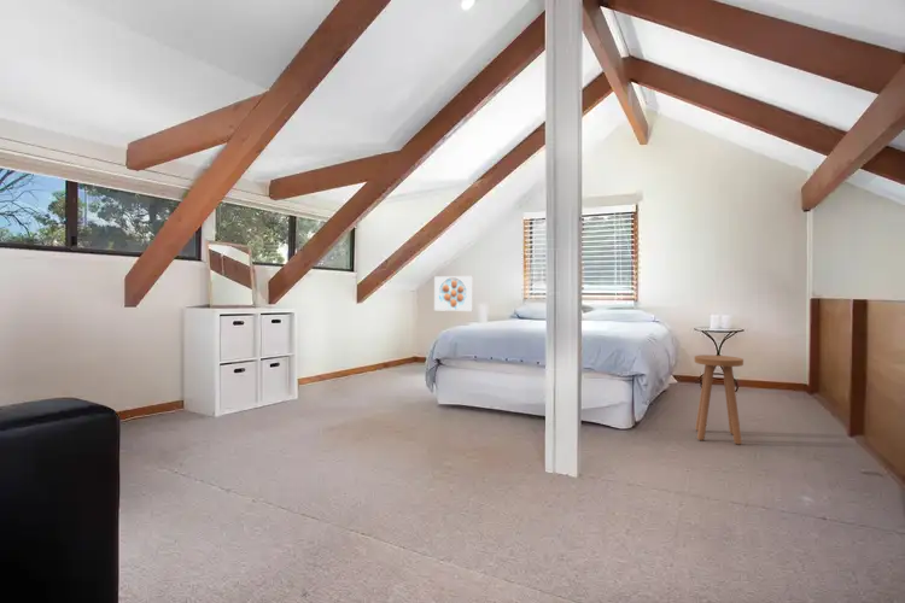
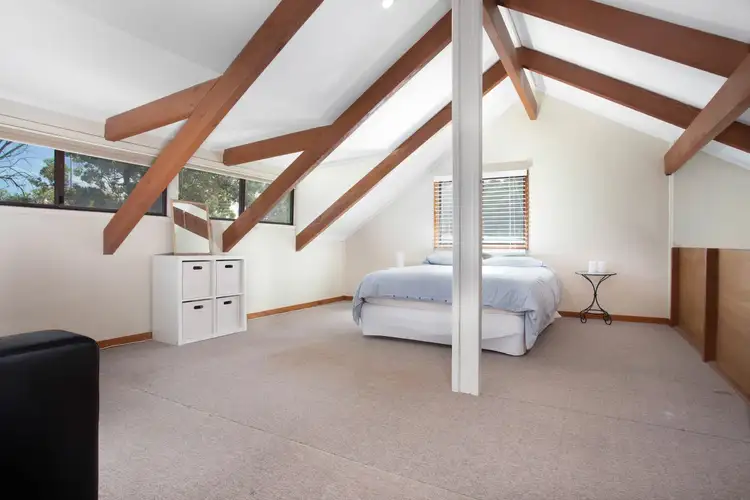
- stool [694,353,745,446]
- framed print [433,275,474,312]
